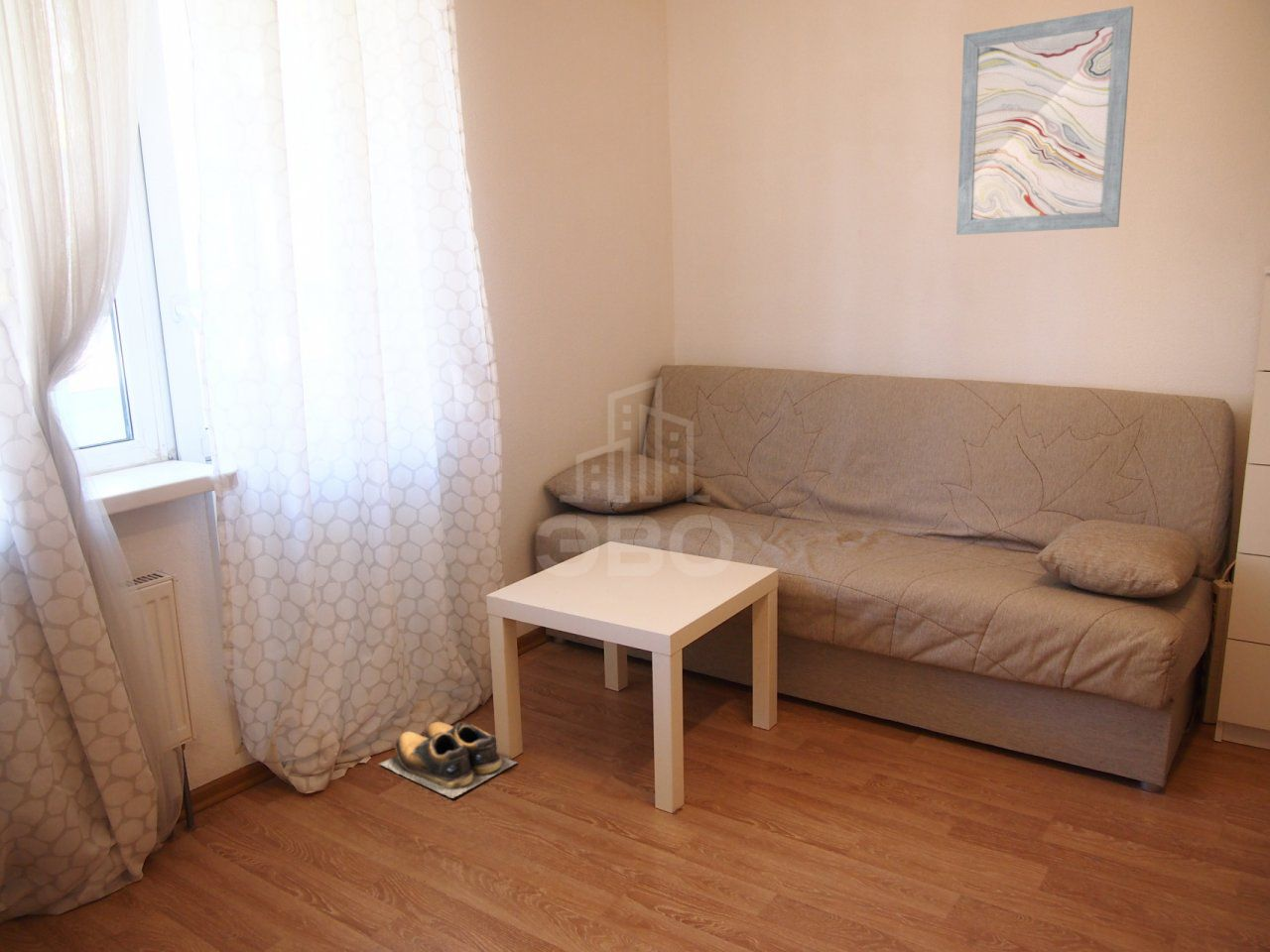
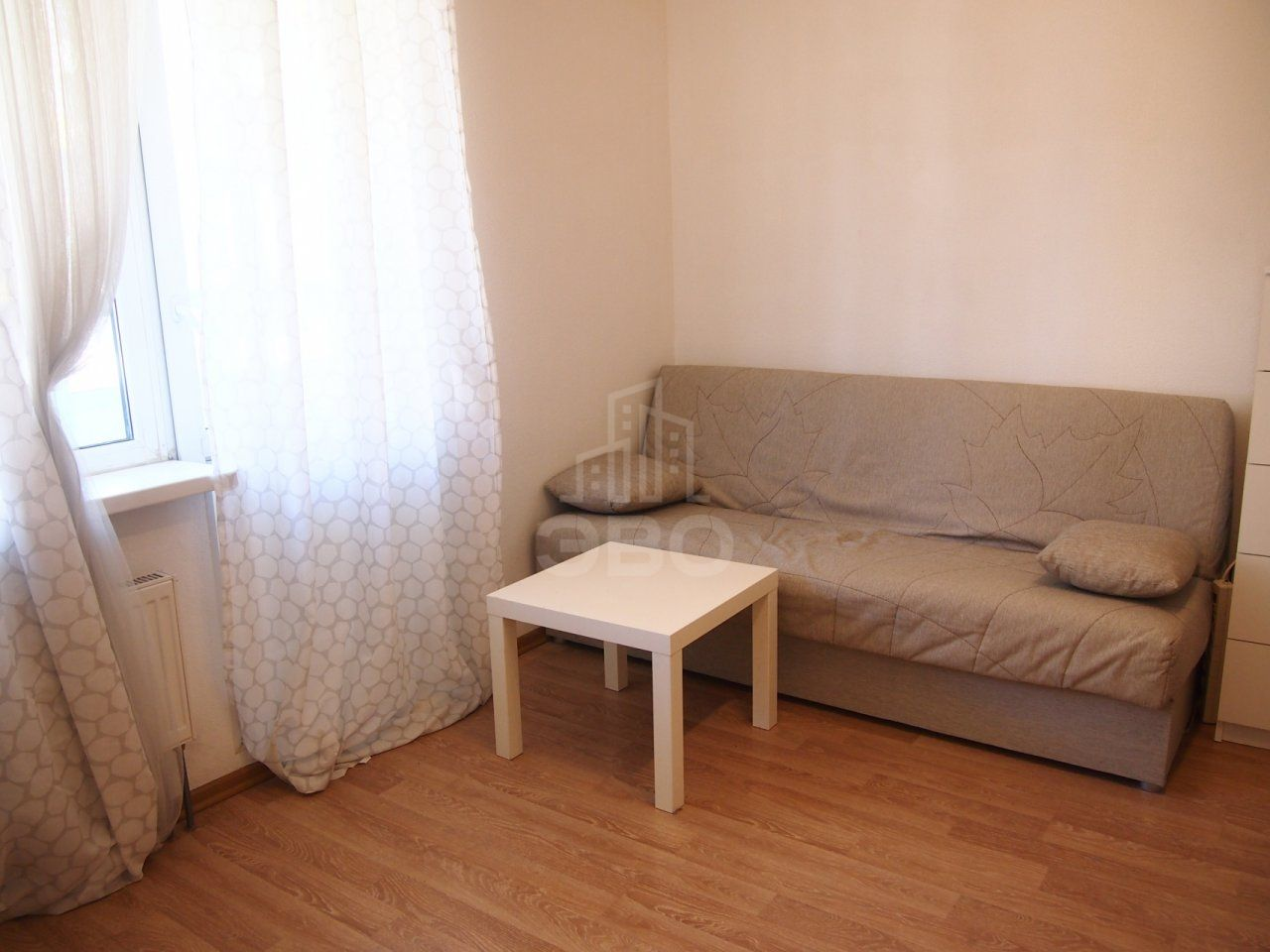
- shoes [378,721,517,799]
- wall art [955,5,1134,236]
